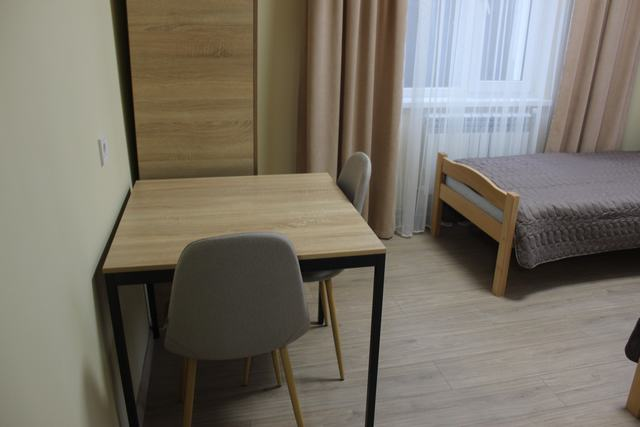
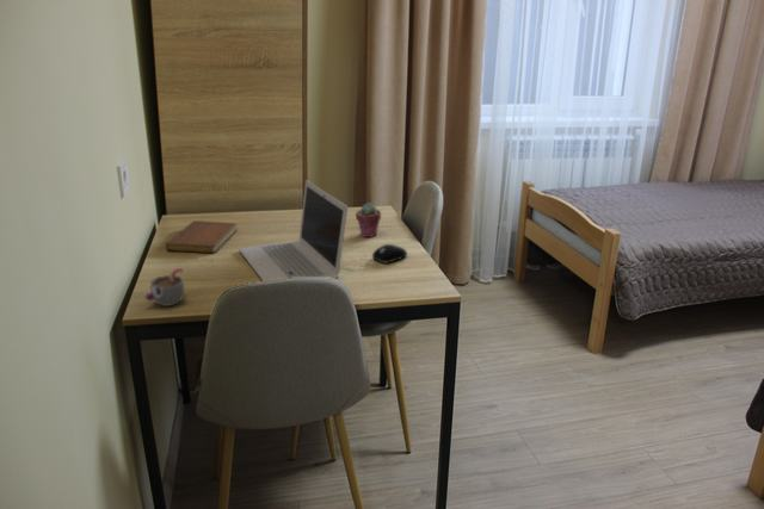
+ potted succulent [355,201,382,238]
+ mug [144,267,185,308]
+ notebook [165,219,239,254]
+ computer mouse [371,243,408,265]
+ laptop [238,179,349,281]
